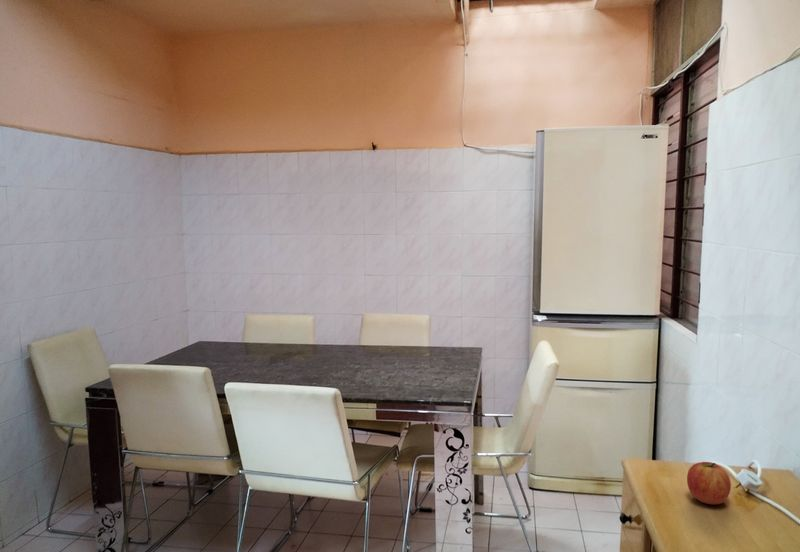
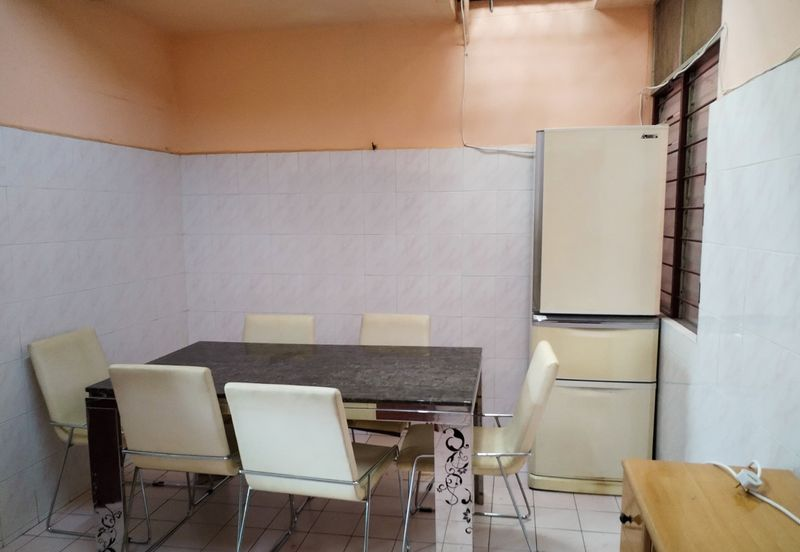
- apple [686,461,732,505]
